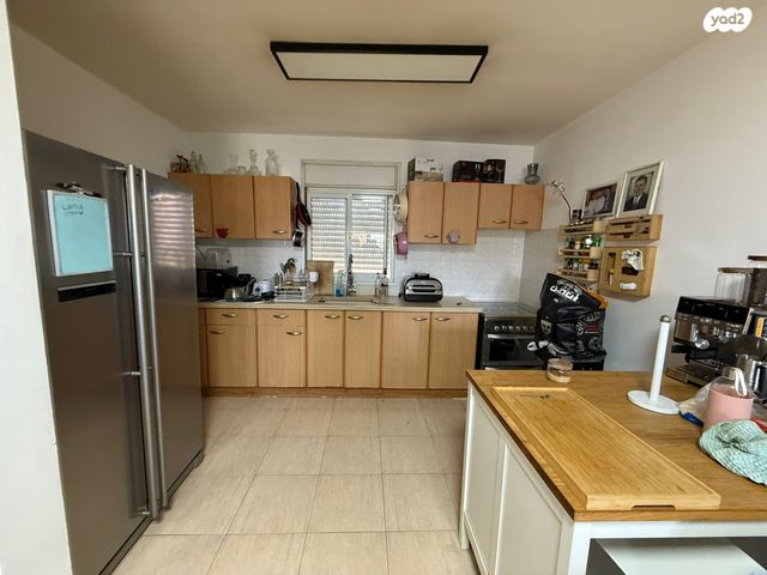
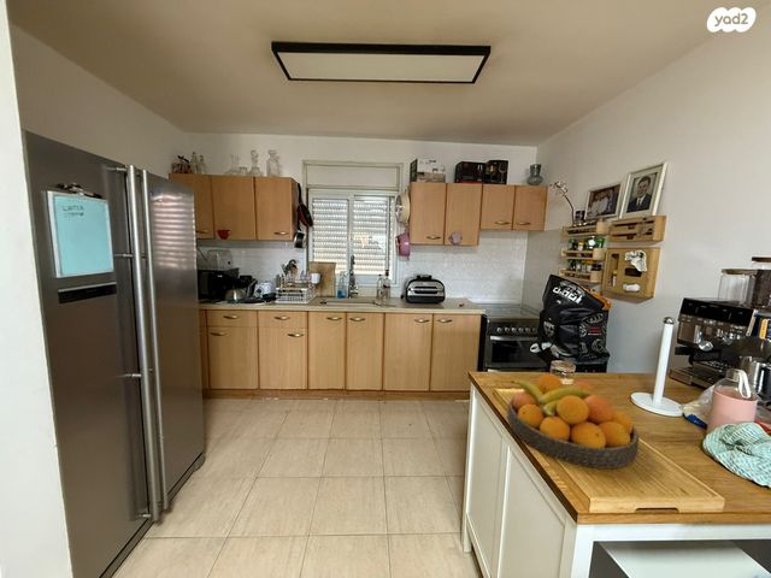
+ fruit bowl [506,372,640,470]
